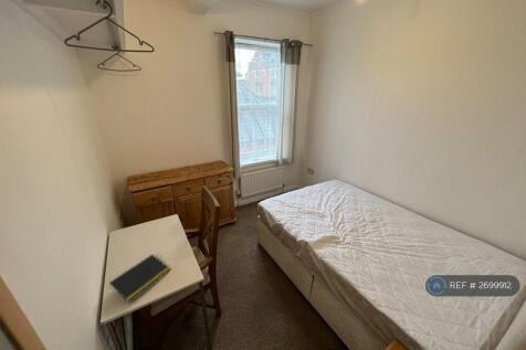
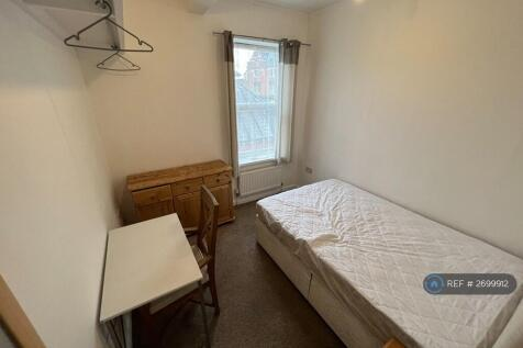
- notepad [108,253,172,305]
